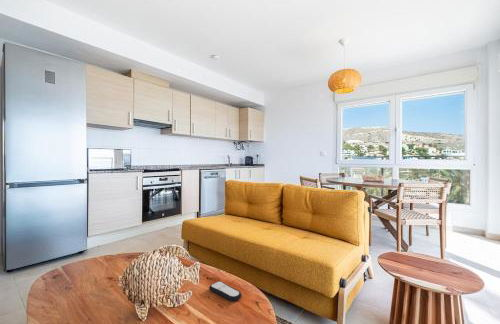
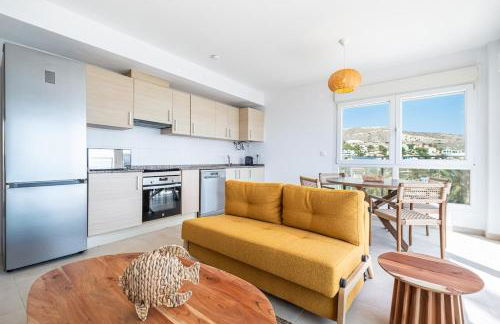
- remote control [208,280,243,302]
